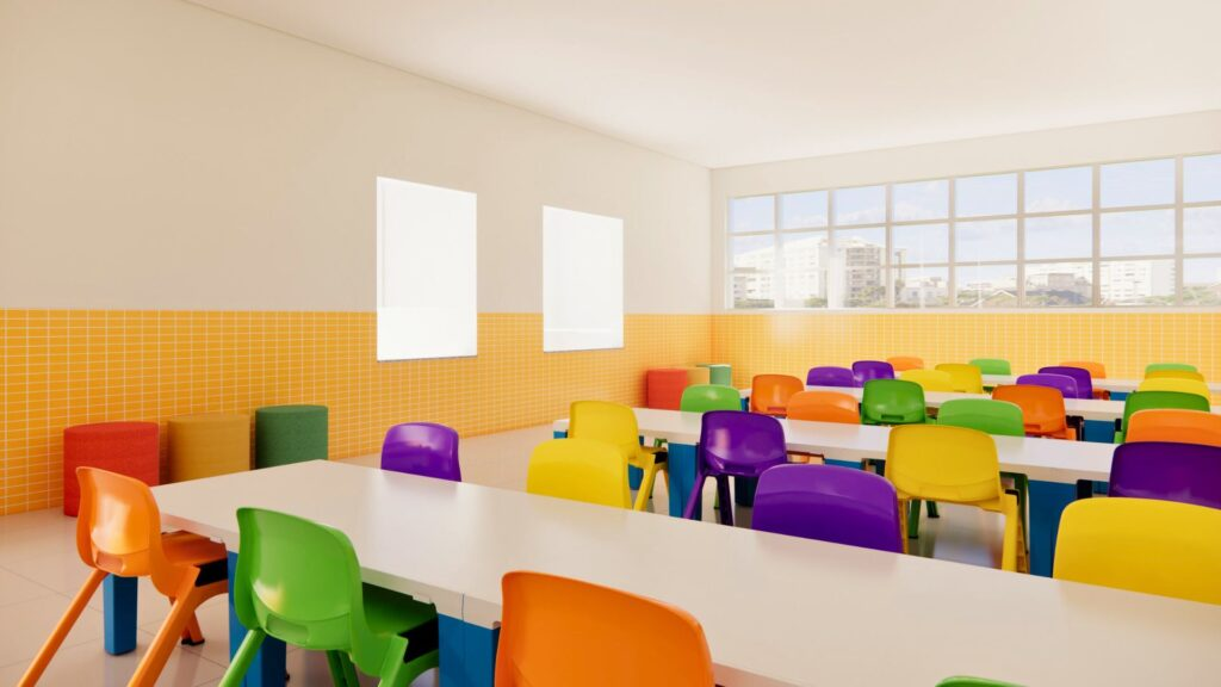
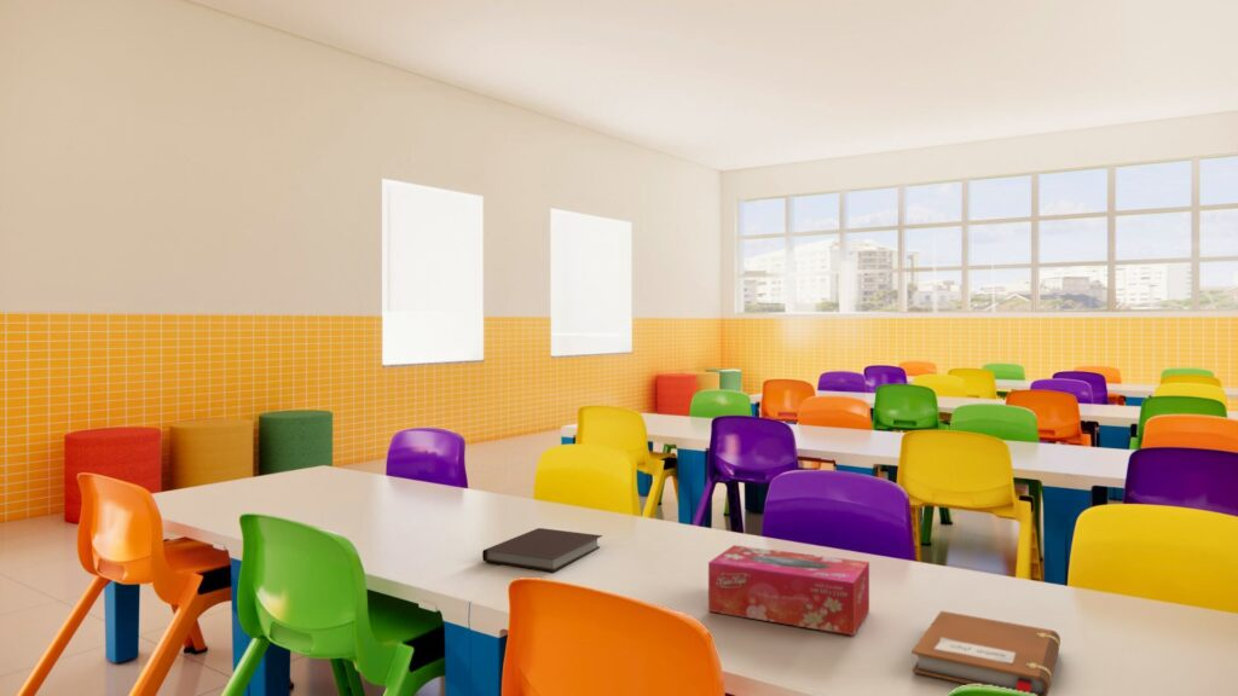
+ notebook [481,527,603,573]
+ notebook [910,610,1061,696]
+ tissue box [707,544,870,637]
